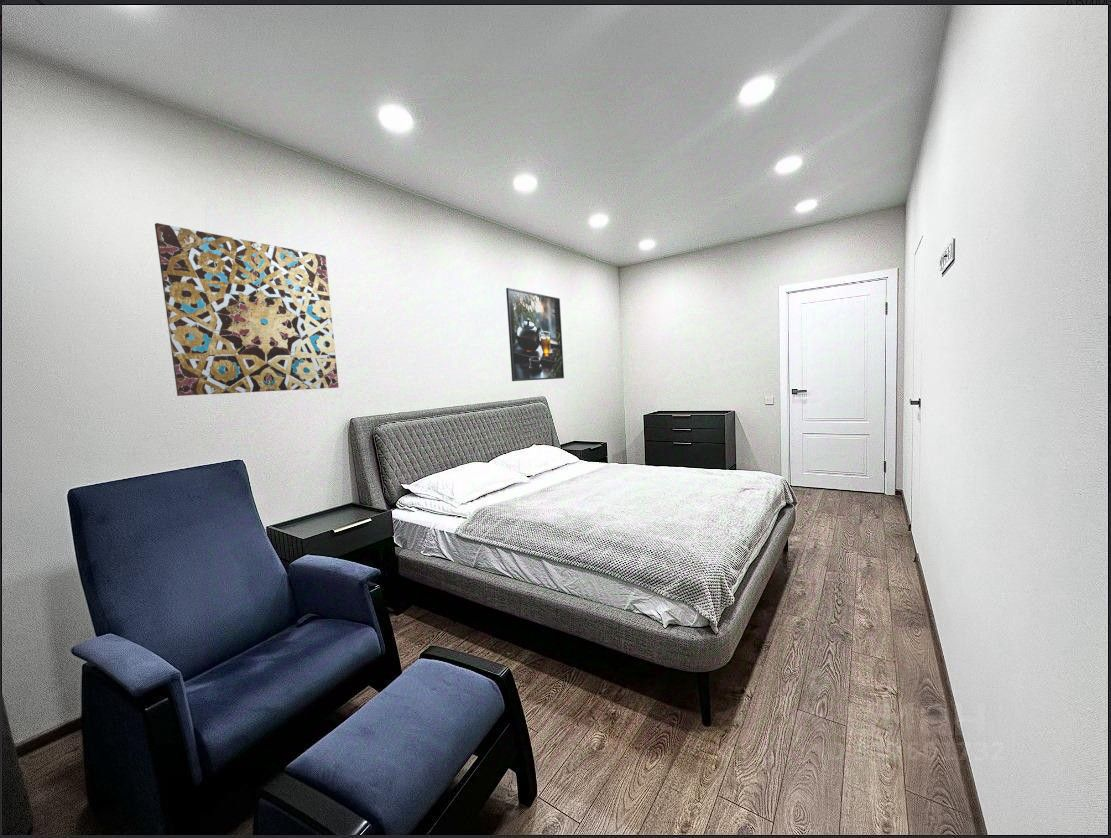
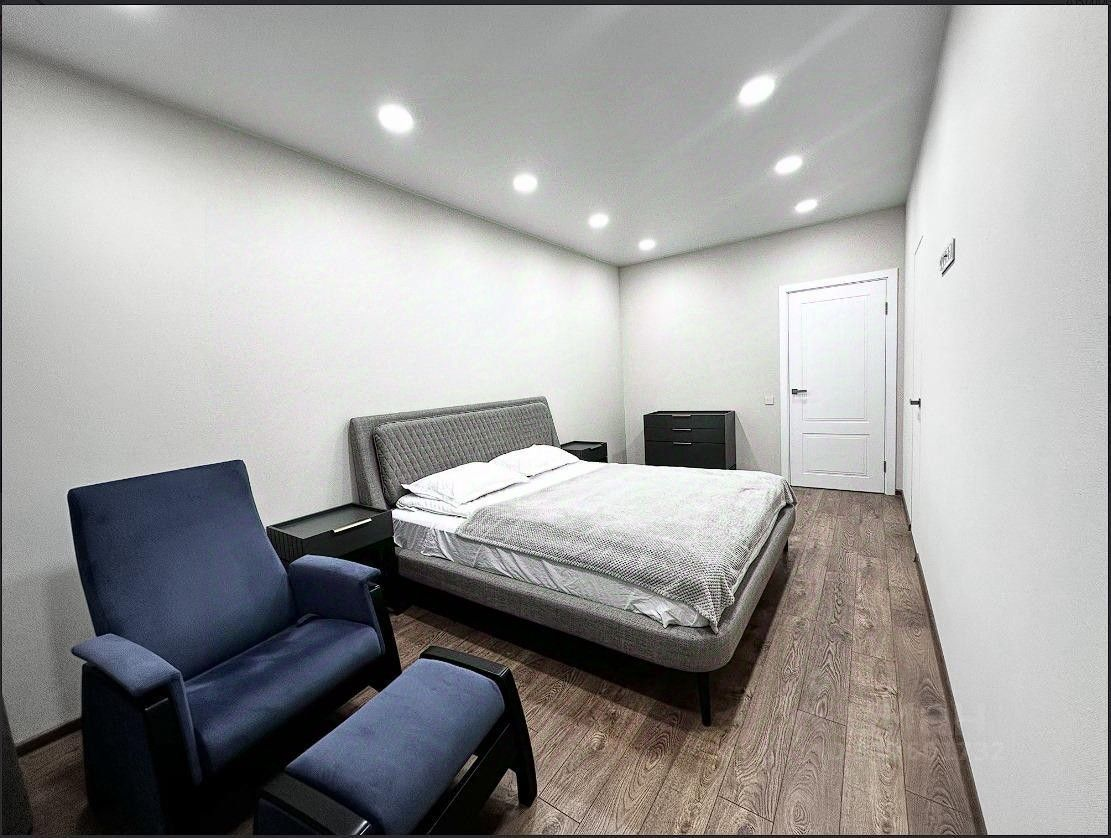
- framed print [505,287,565,382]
- wall art [154,222,340,397]
